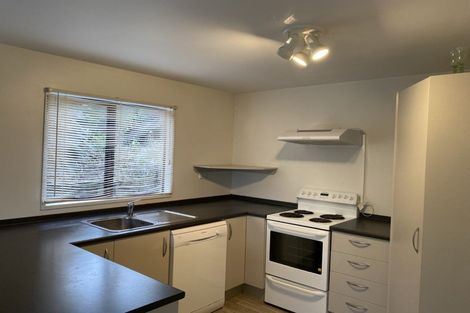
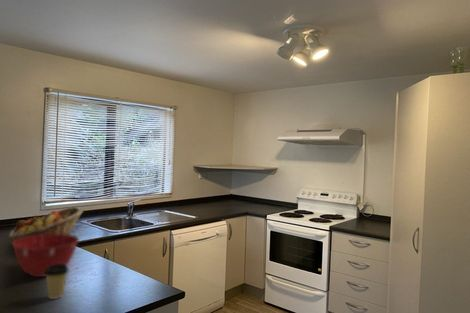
+ fruit basket [8,206,84,242]
+ coffee cup [44,264,70,300]
+ mixing bowl [11,234,80,278]
